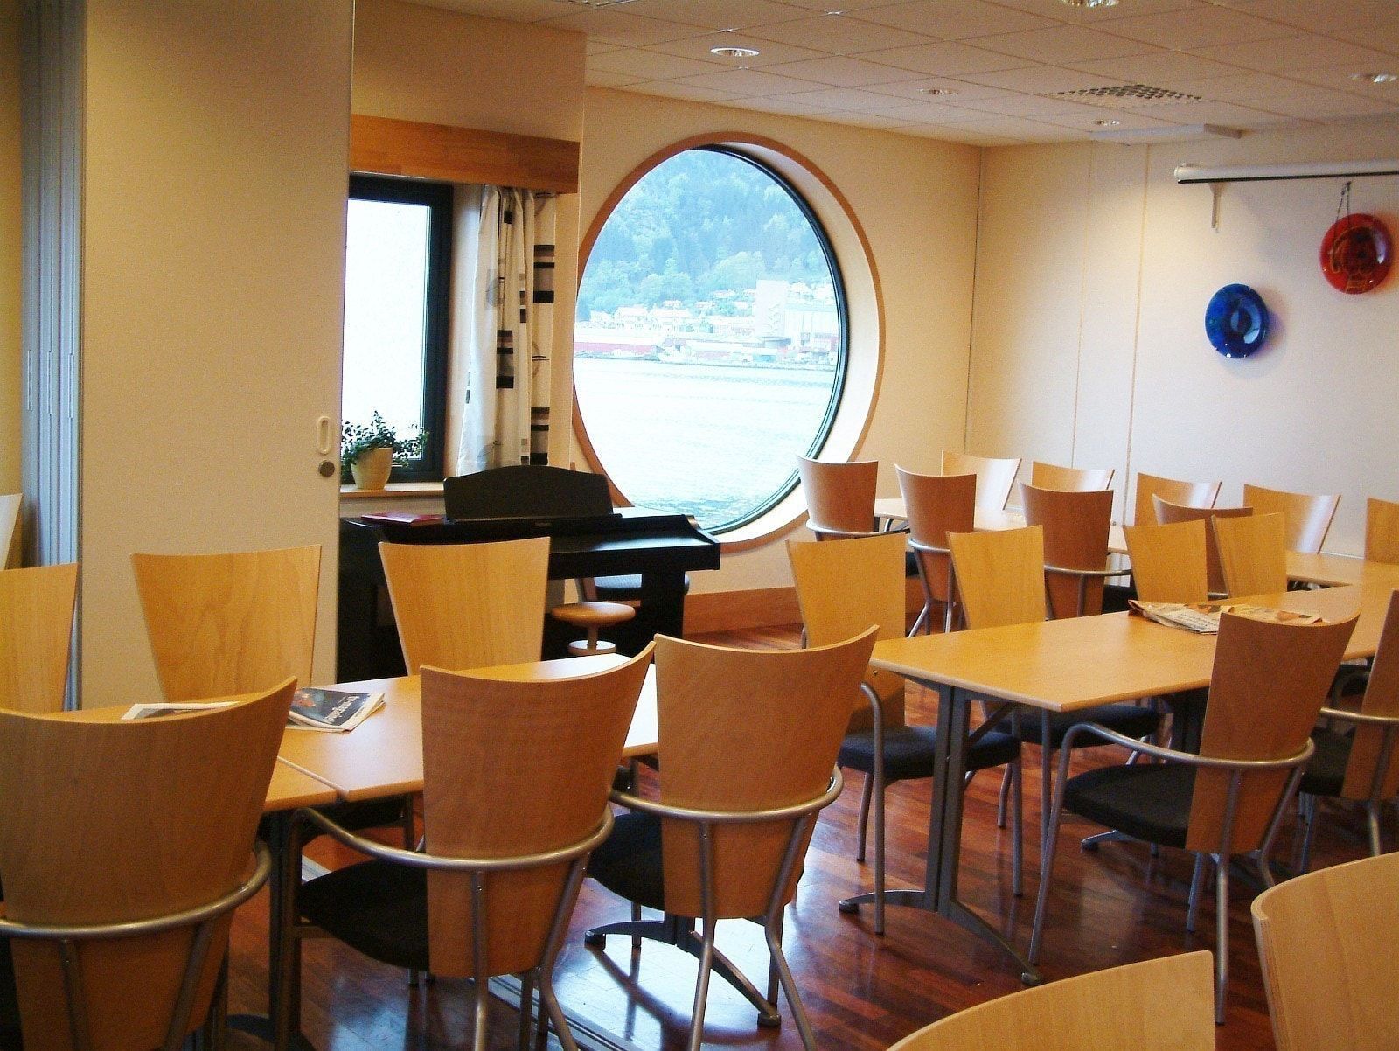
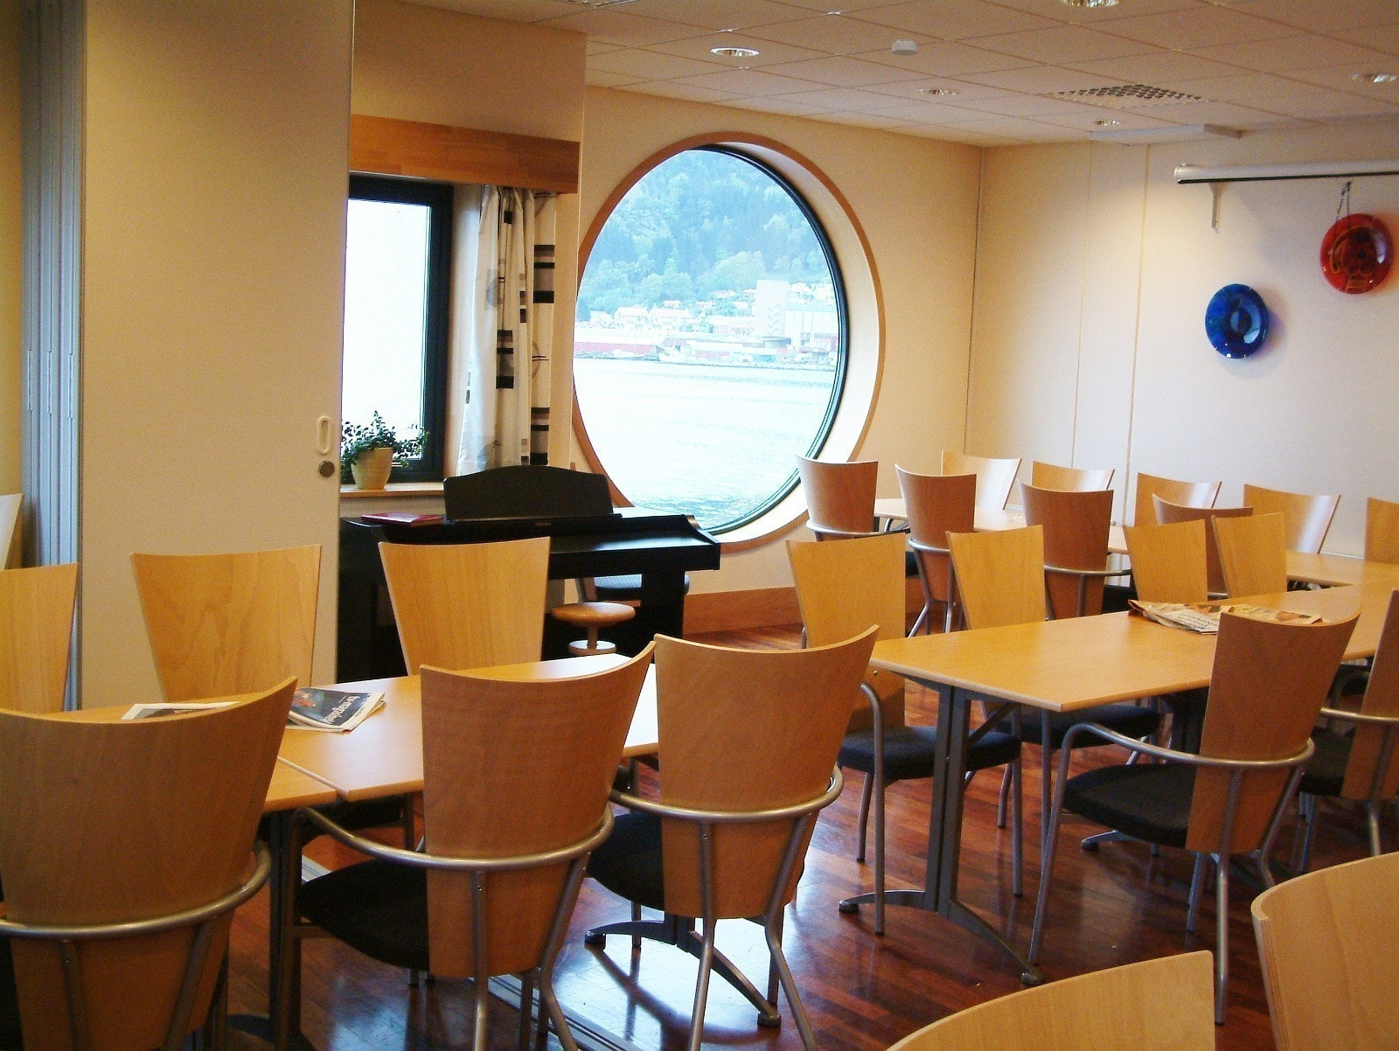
+ smoke detector [891,39,918,56]
